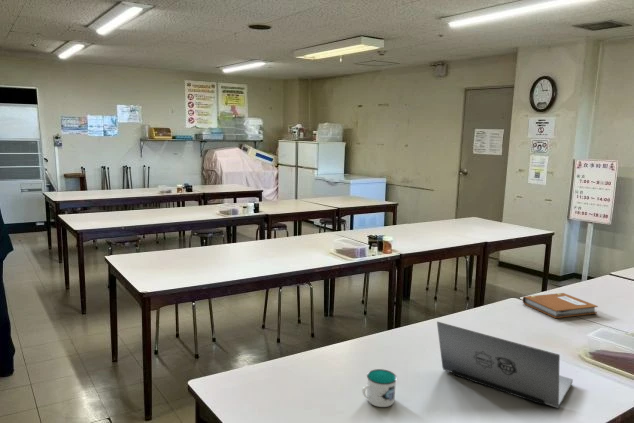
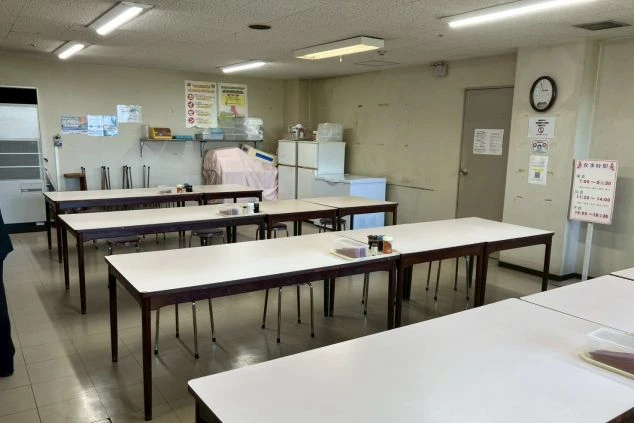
- notebook [522,292,599,319]
- laptop [436,321,574,409]
- mug [361,368,398,408]
